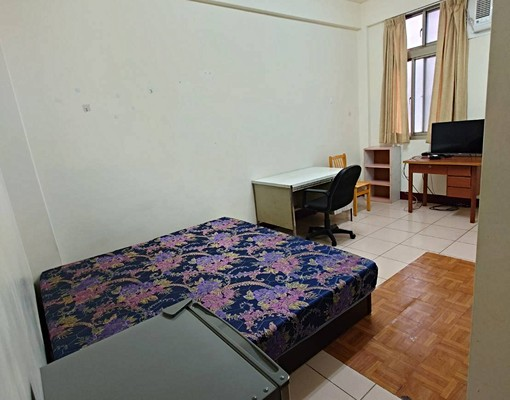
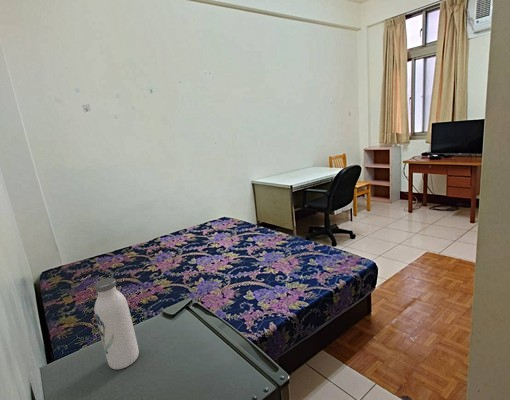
+ water bottle [93,277,140,370]
